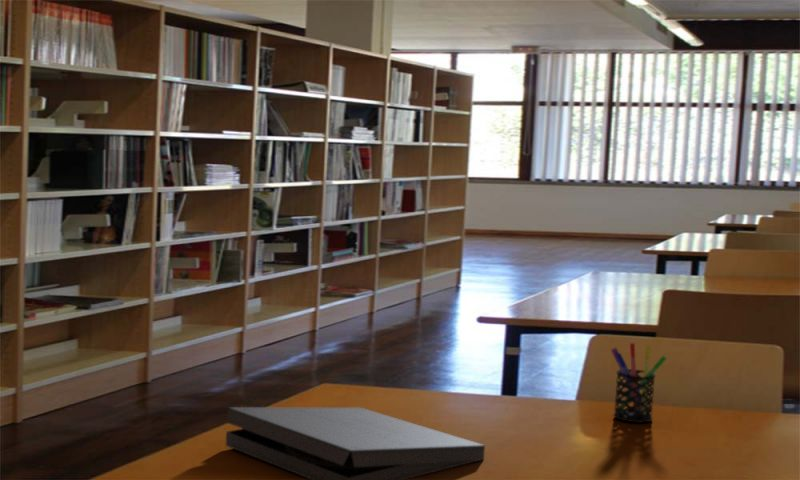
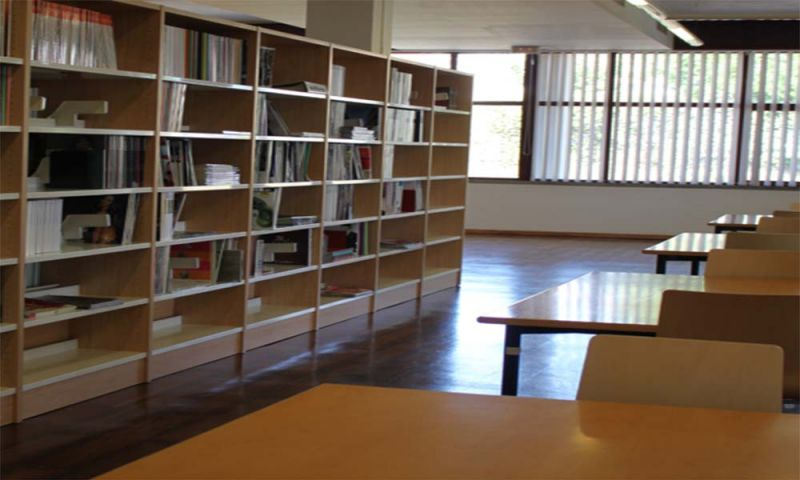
- pen holder [610,341,668,424]
- pizza box [225,406,486,480]
